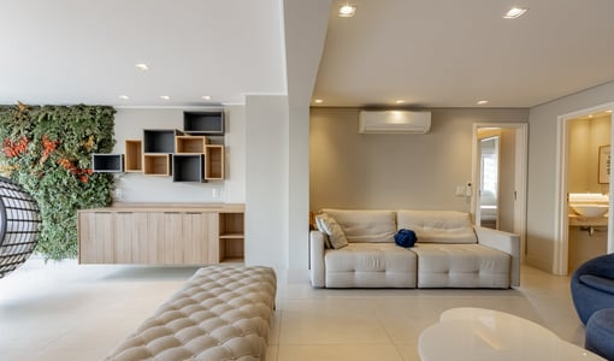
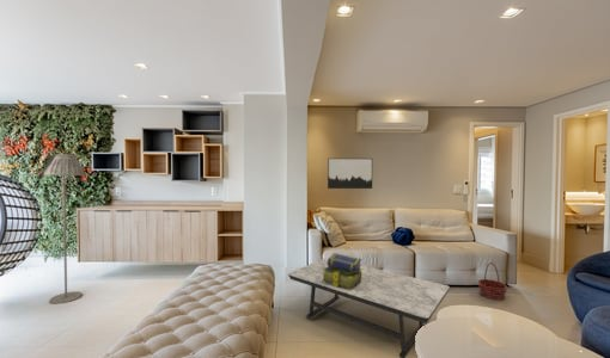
+ coffee table [287,257,451,358]
+ basket [477,261,508,301]
+ wall art [327,158,373,190]
+ stack of books [322,252,362,291]
+ floor lamp [41,153,86,305]
